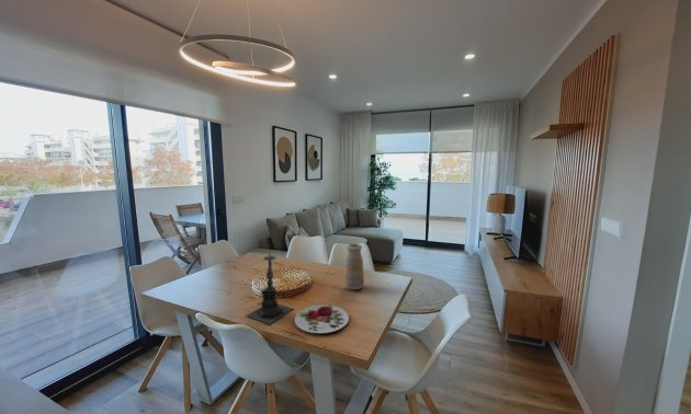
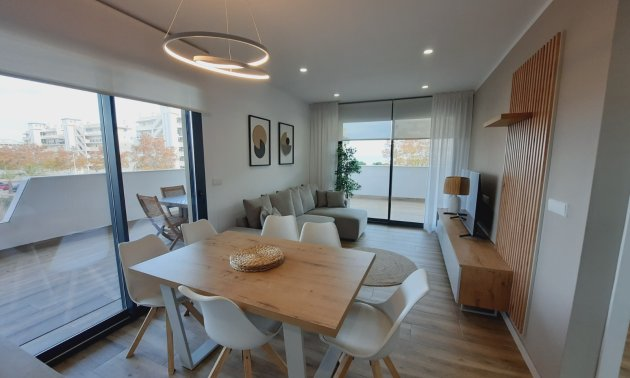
- candle holder [246,252,294,325]
- plate [294,303,350,334]
- vase [344,243,365,290]
